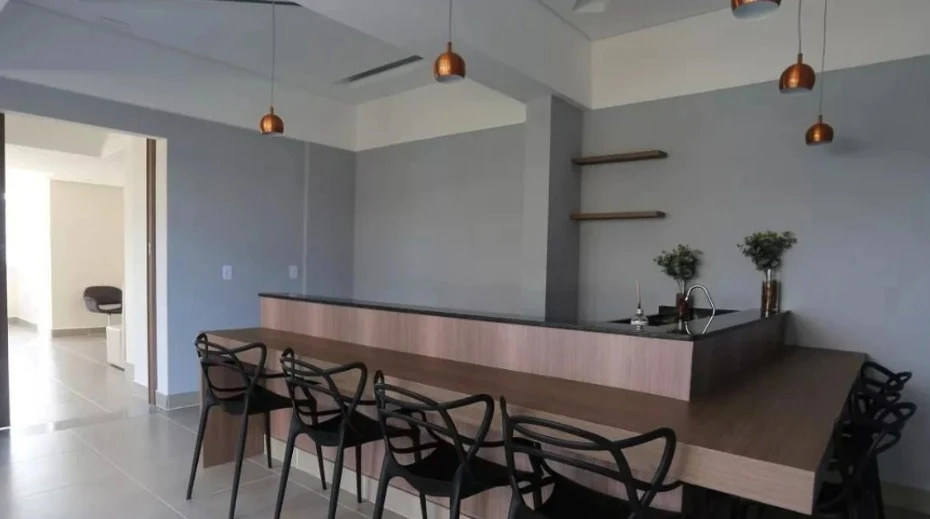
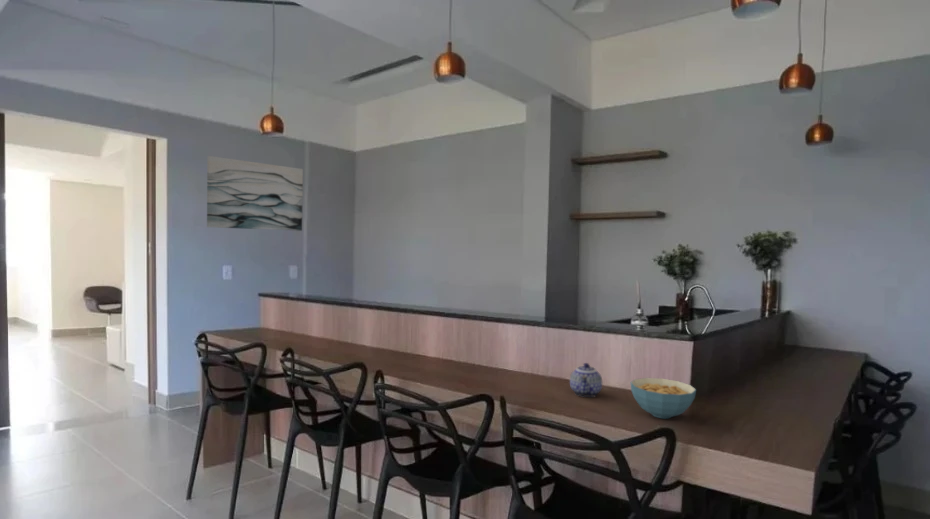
+ cereal bowl [630,377,697,420]
+ wall art [206,155,304,232]
+ teapot [569,362,603,398]
